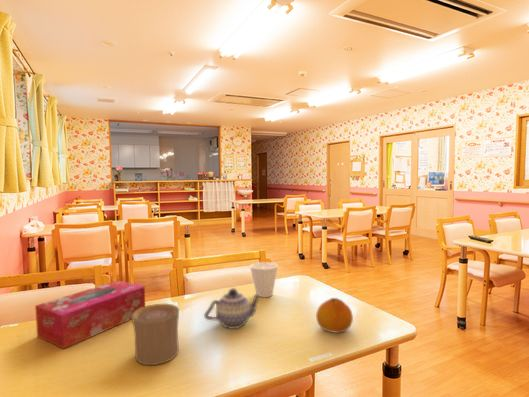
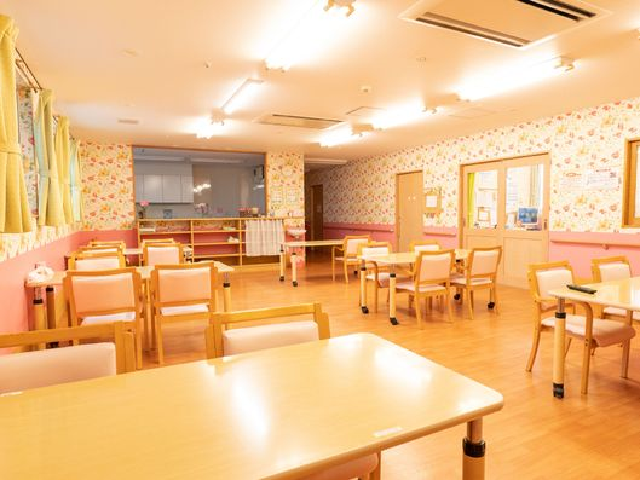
- fruit [315,297,354,334]
- cup [249,261,279,298]
- cup [132,303,180,366]
- tissue box [34,279,146,350]
- teapot [203,287,262,330]
